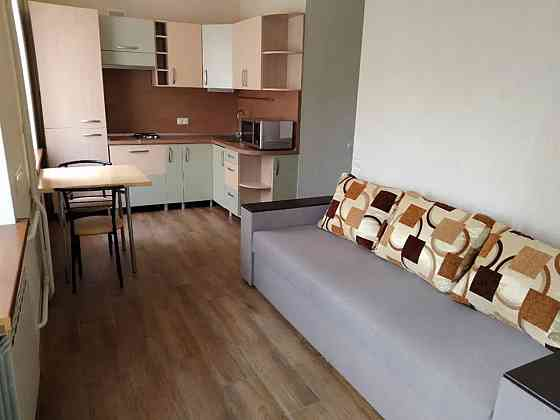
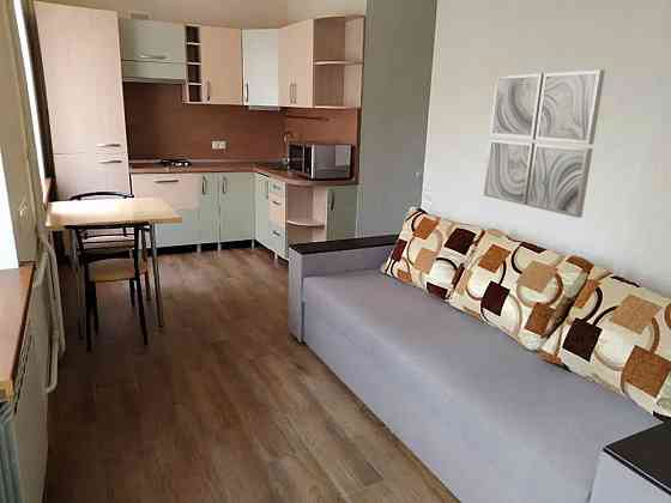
+ wall art [483,68,606,219]
